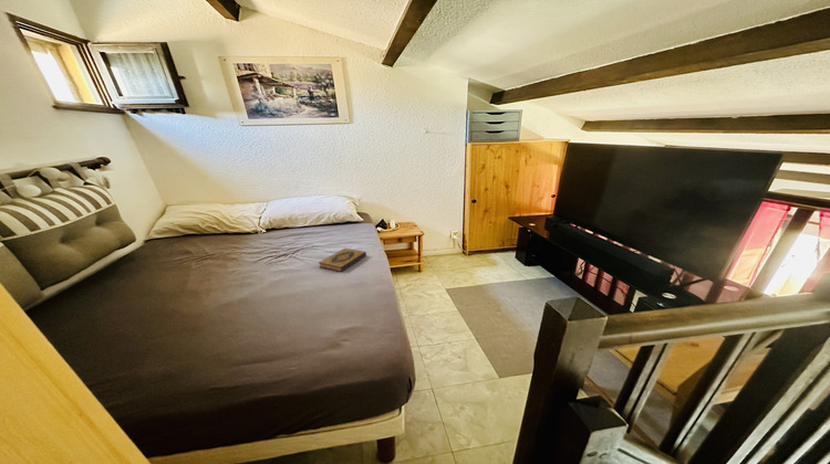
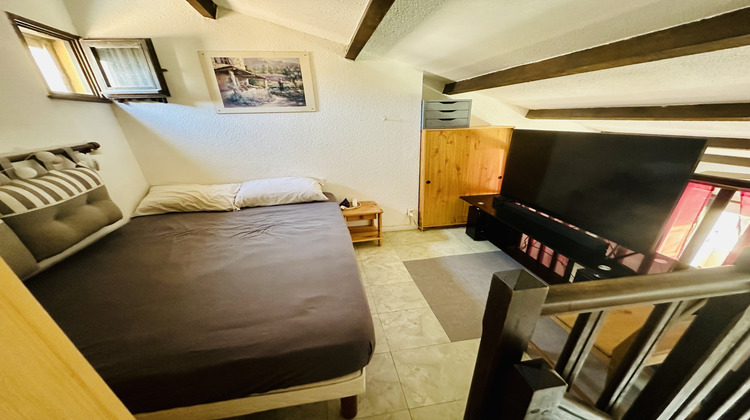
- hardback book [318,247,367,273]
